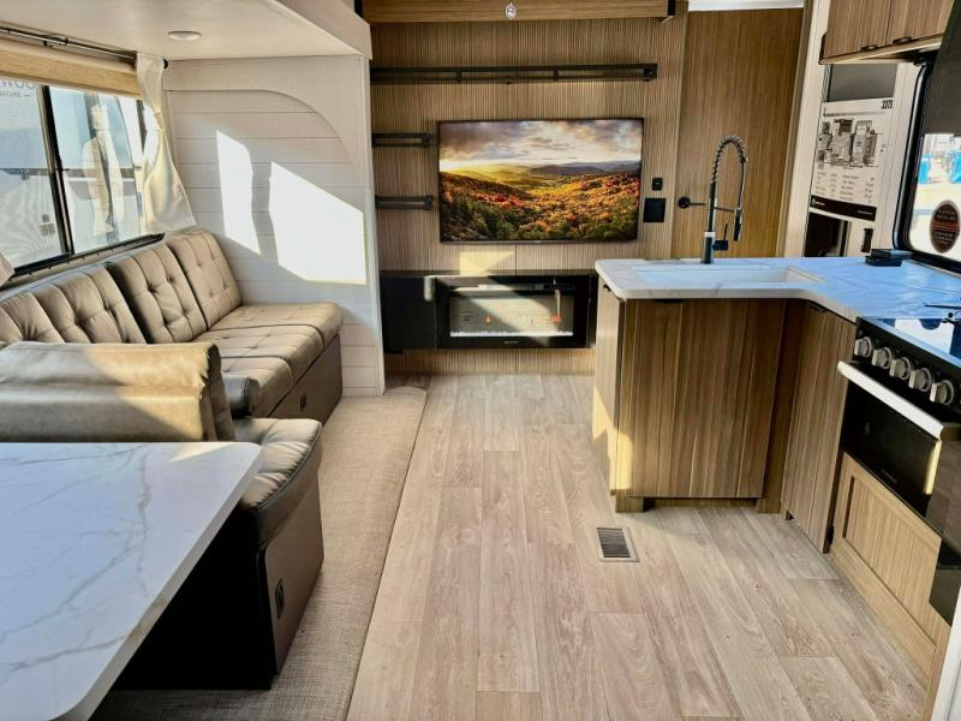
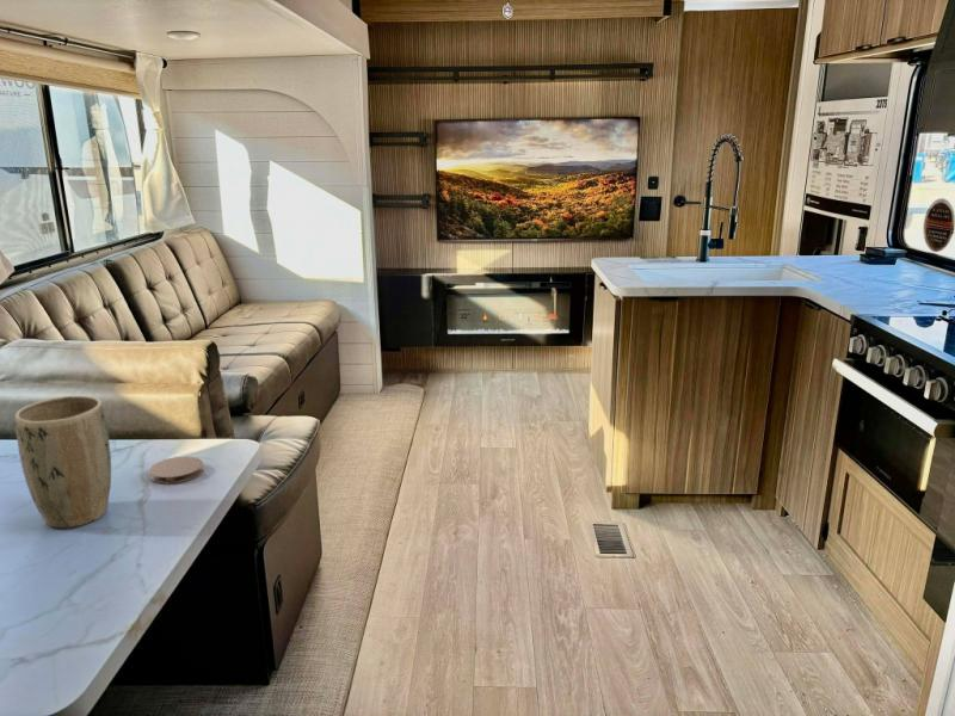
+ plant pot [13,395,112,529]
+ coaster [148,456,205,484]
